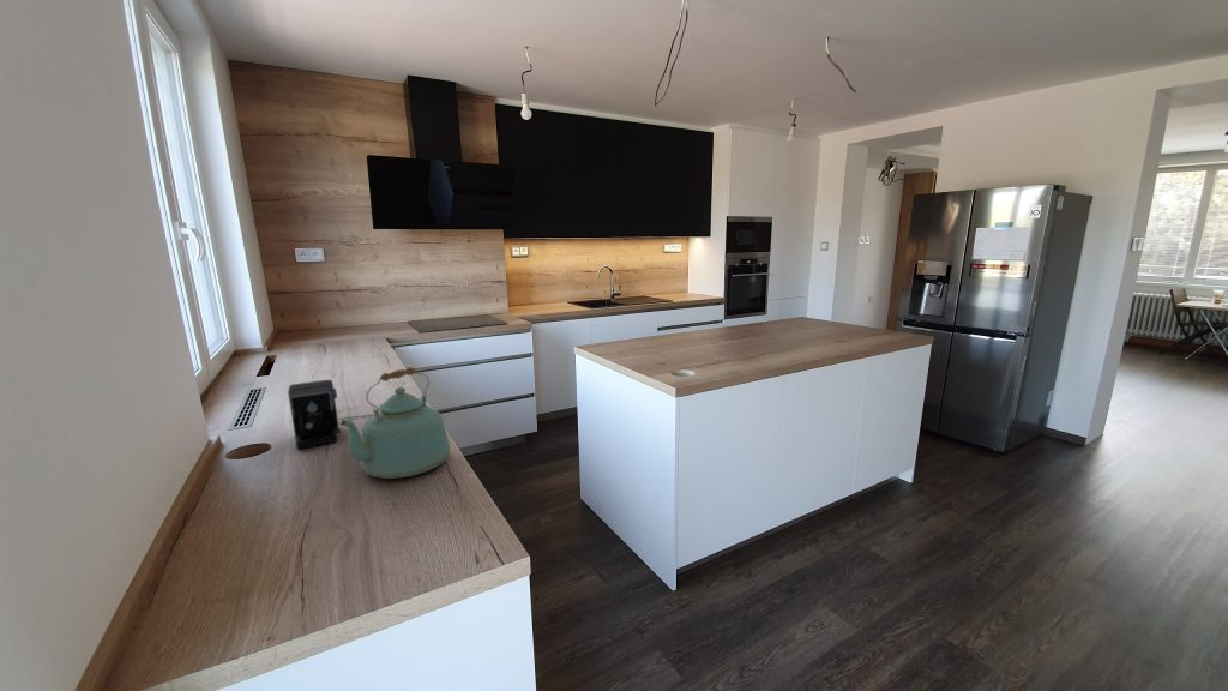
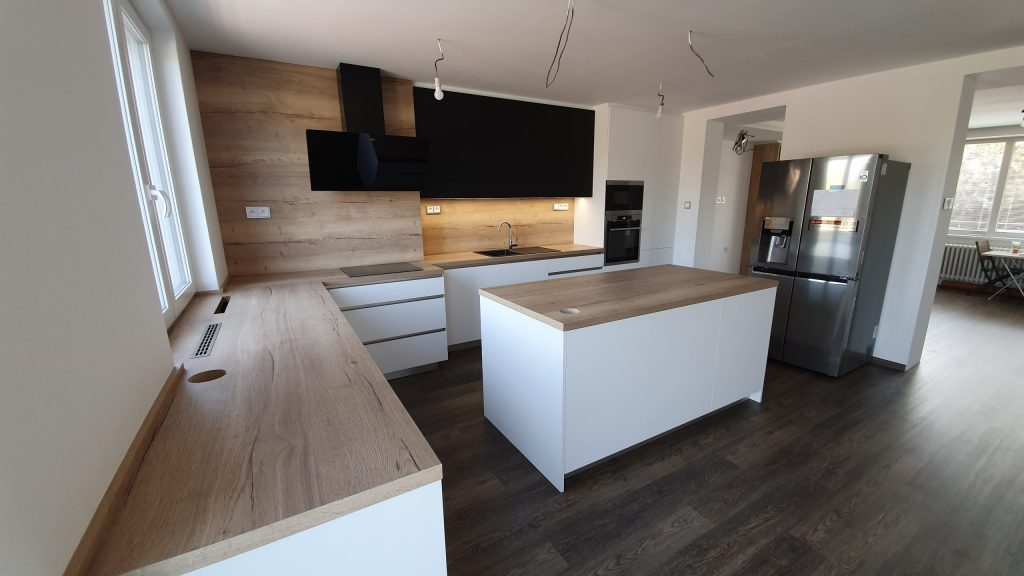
- kettle [339,366,451,480]
- coffee maker [287,379,374,450]
